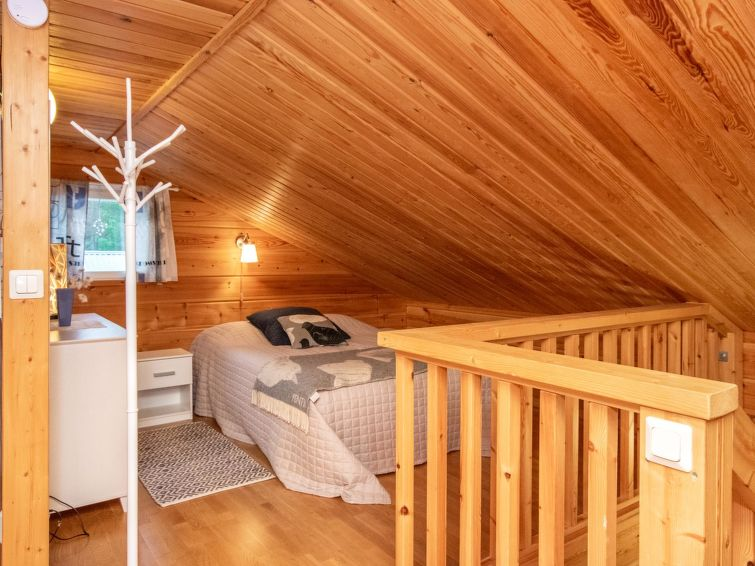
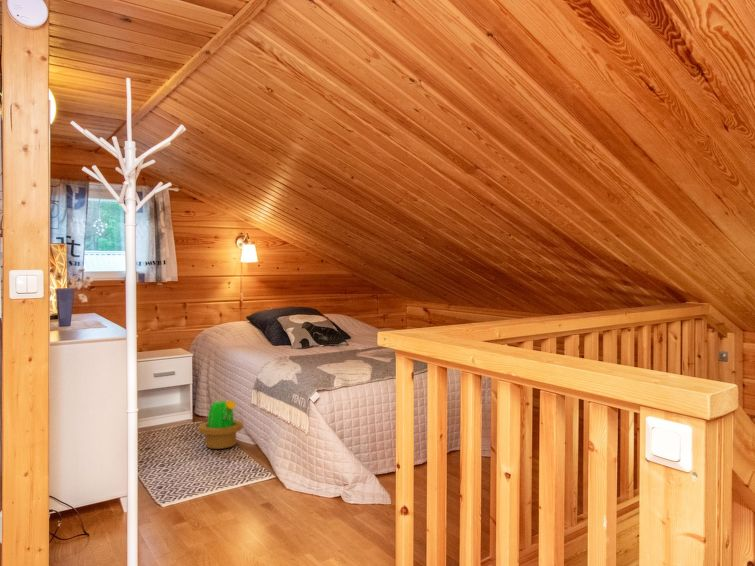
+ decorative plant [198,398,244,450]
